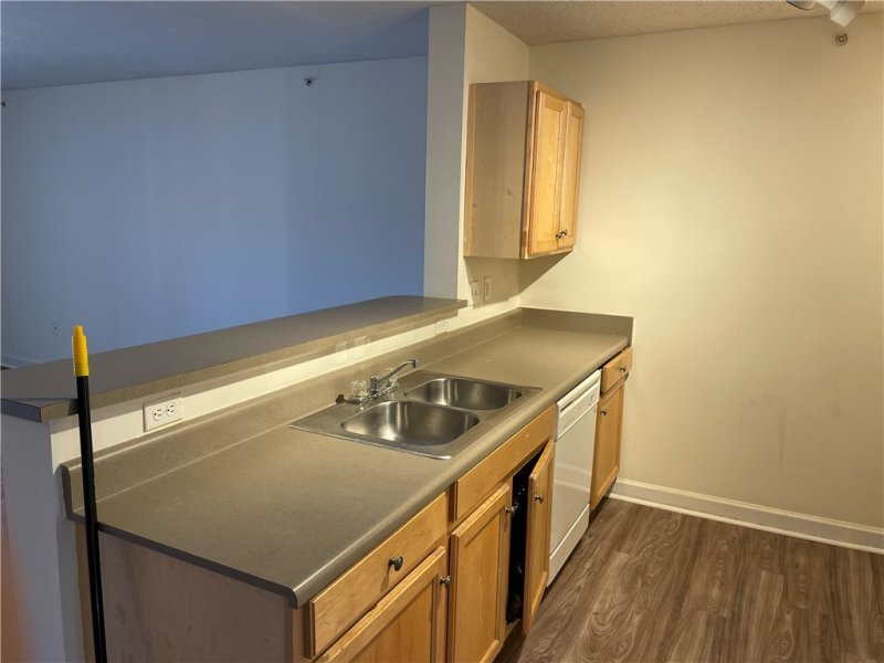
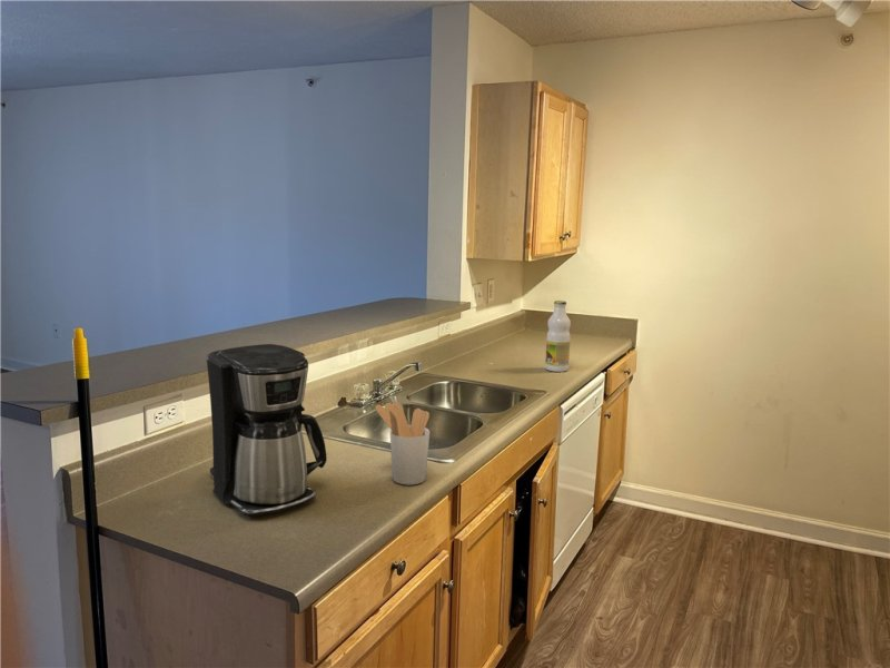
+ bottle [544,299,572,373]
+ utensil holder [374,401,431,485]
+ coffee maker [206,343,328,517]
